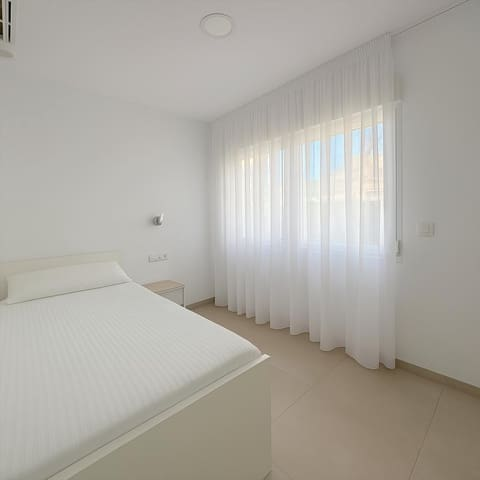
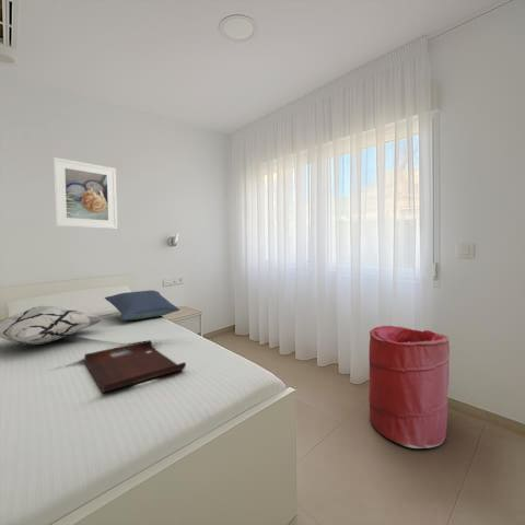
+ serving tray [83,339,187,394]
+ laundry hamper [368,325,451,450]
+ pillow [104,289,180,322]
+ decorative pillow [0,305,104,346]
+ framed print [52,156,118,230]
